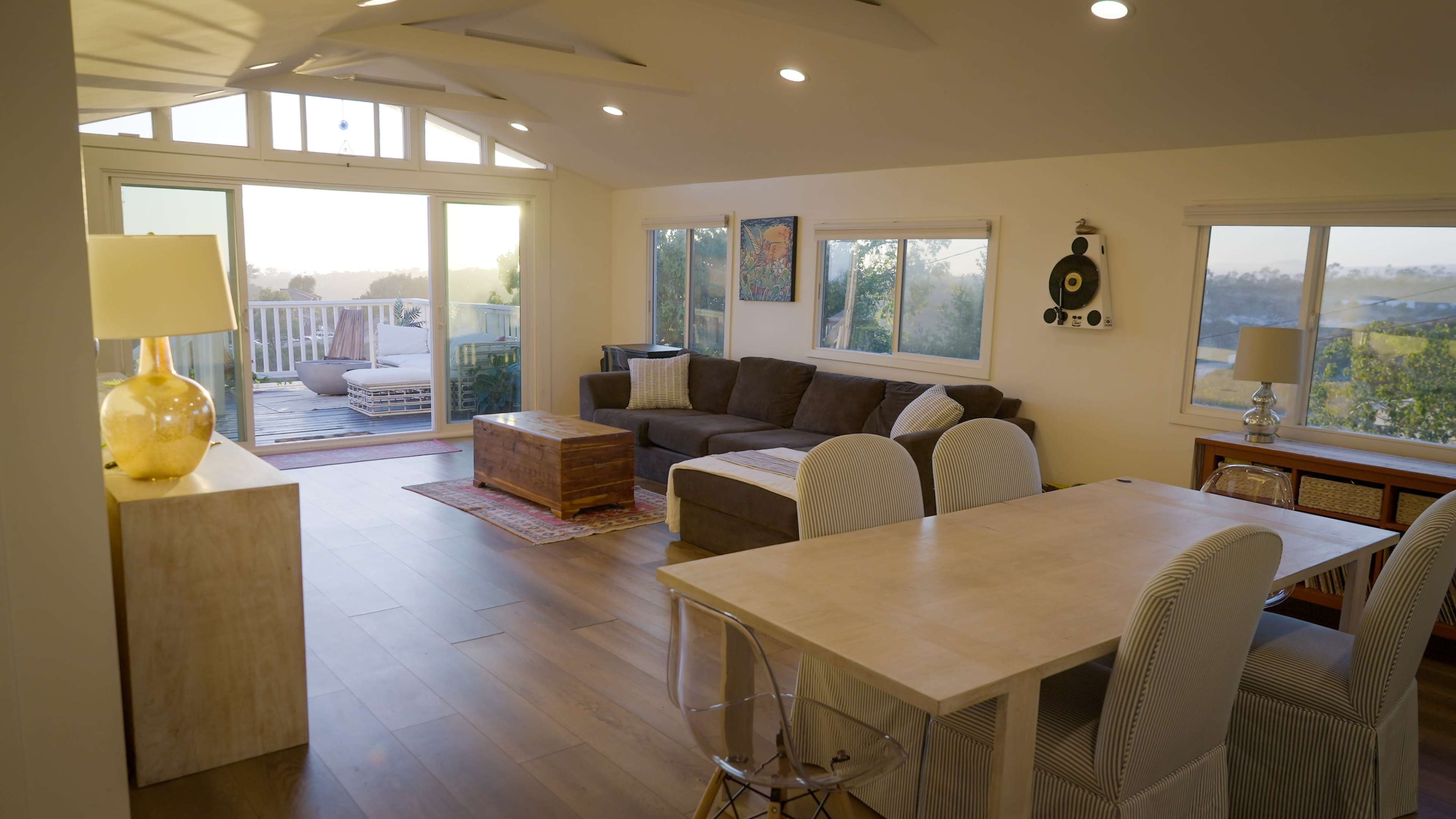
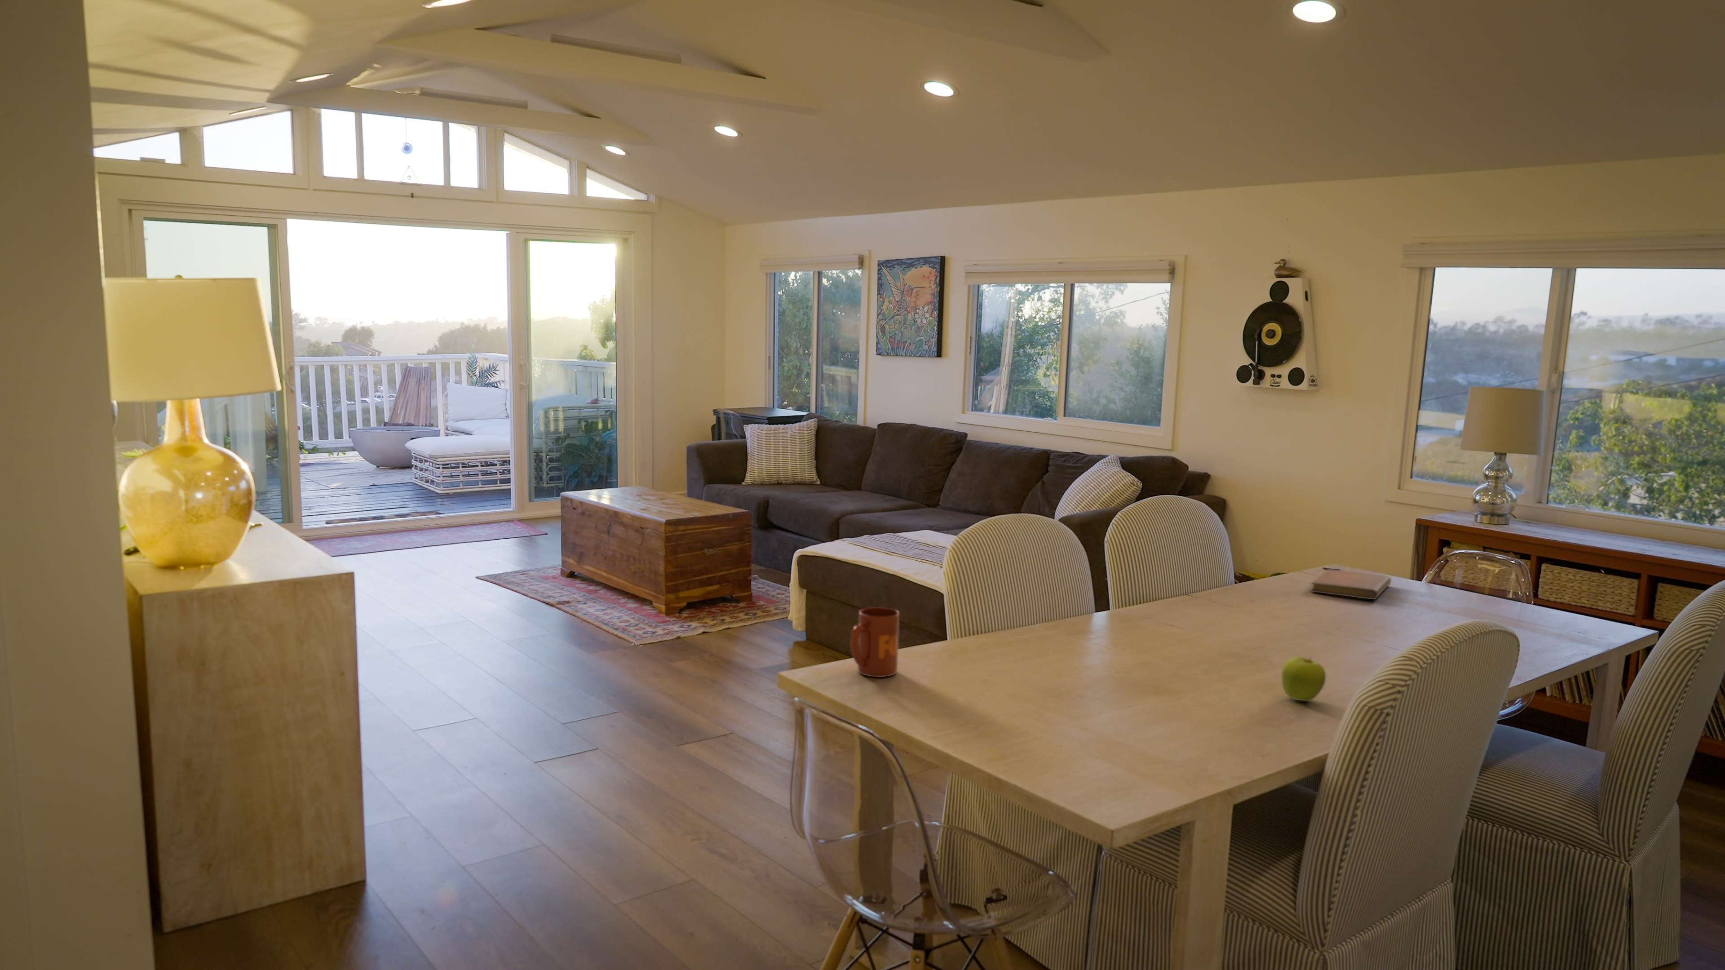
+ fruit [1281,656,1327,701]
+ mug [849,608,899,677]
+ notebook [1309,568,1392,599]
